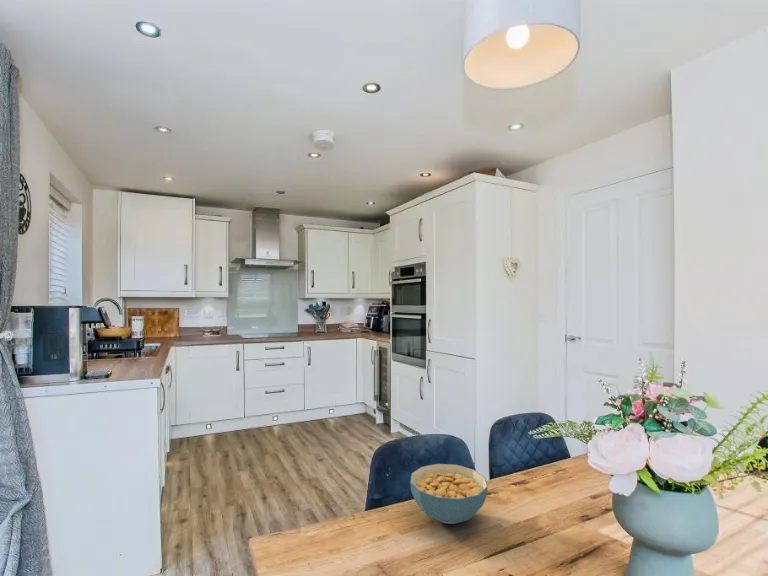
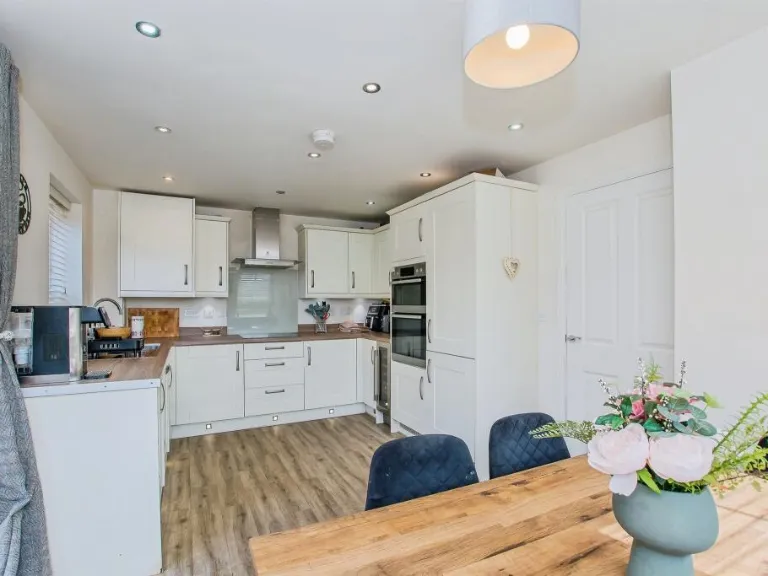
- cereal bowl [409,463,489,525]
